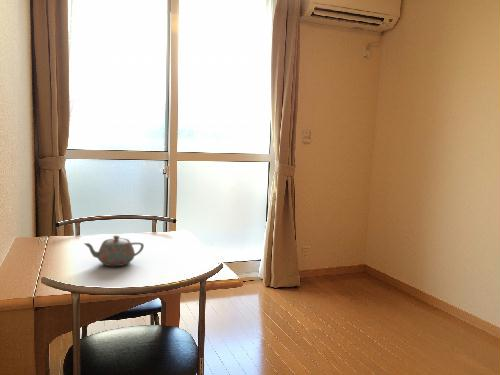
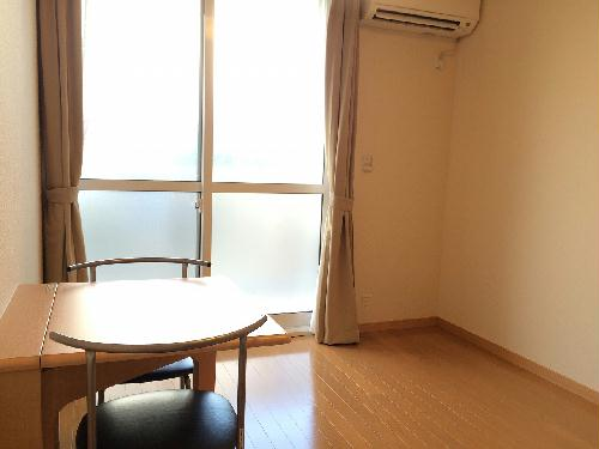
- teapot [83,234,145,267]
